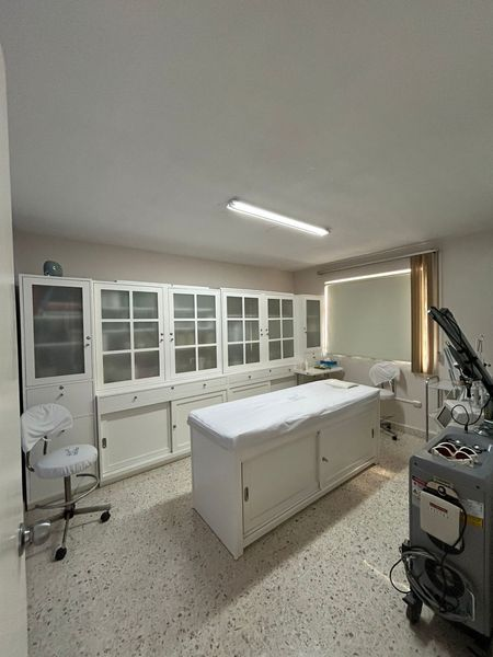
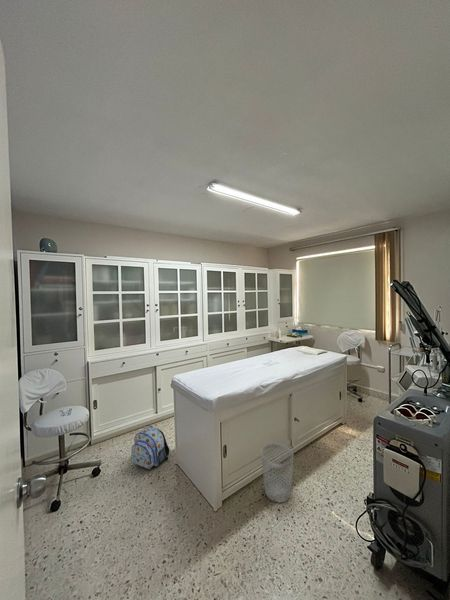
+ wastebasket [260,442,294,503]
+ backpack [130,424,170,470]
